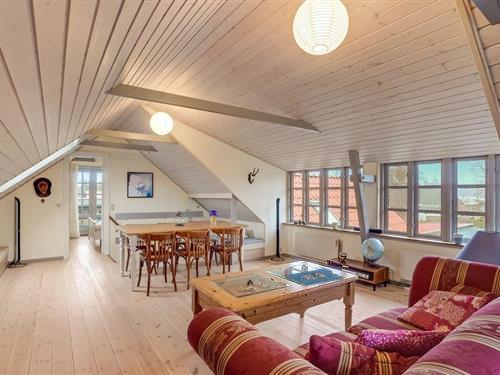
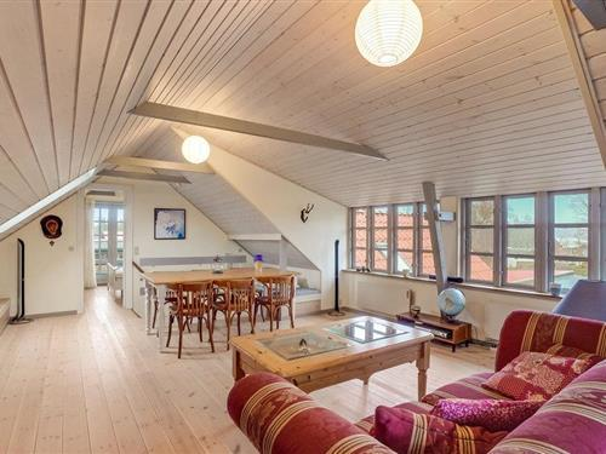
- board game [287,267,345,287]
